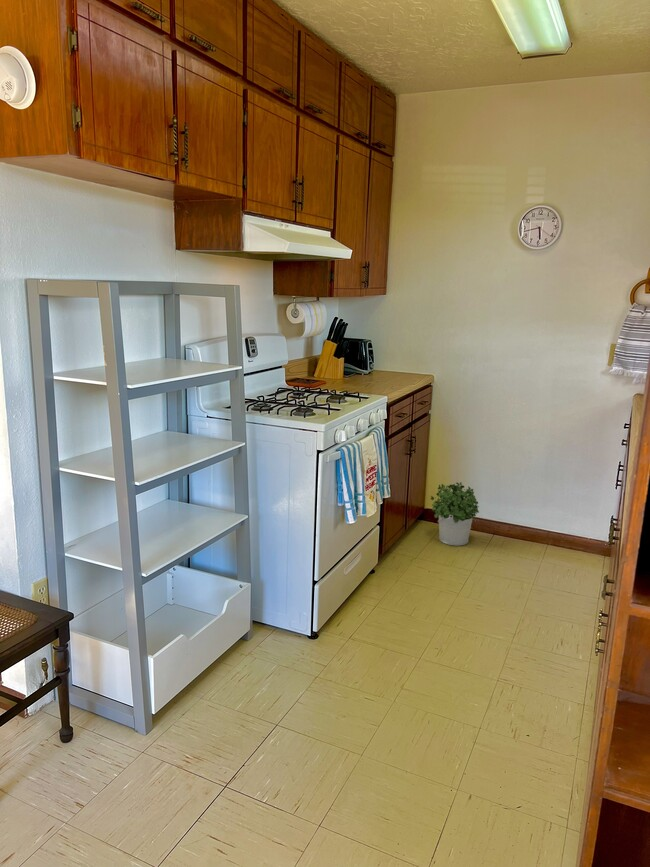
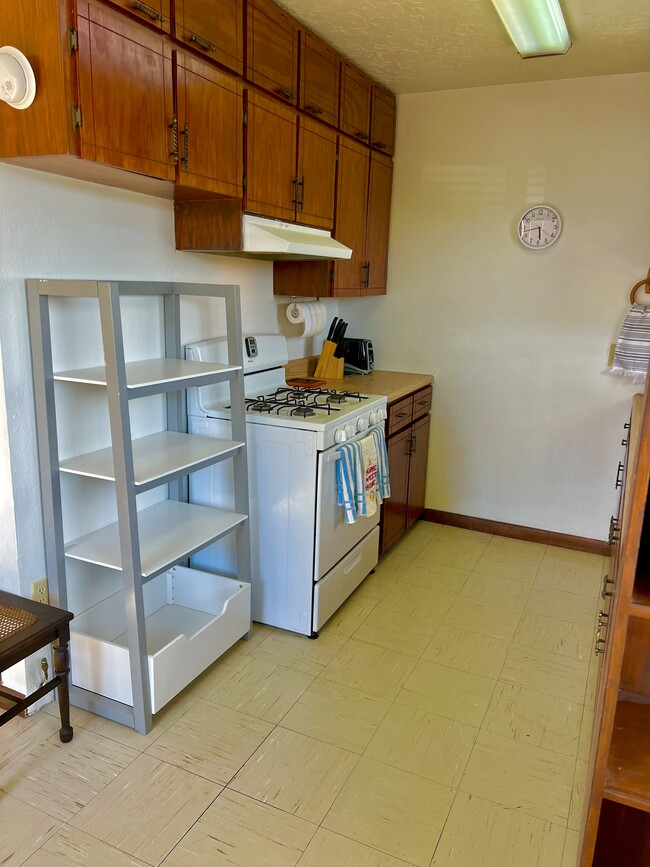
- potted plant [430,481,480,547]
